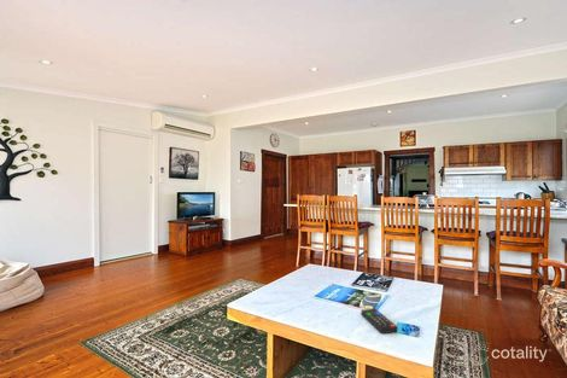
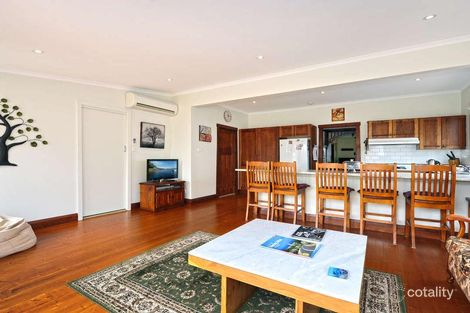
- remote control [361,308,398,335]
